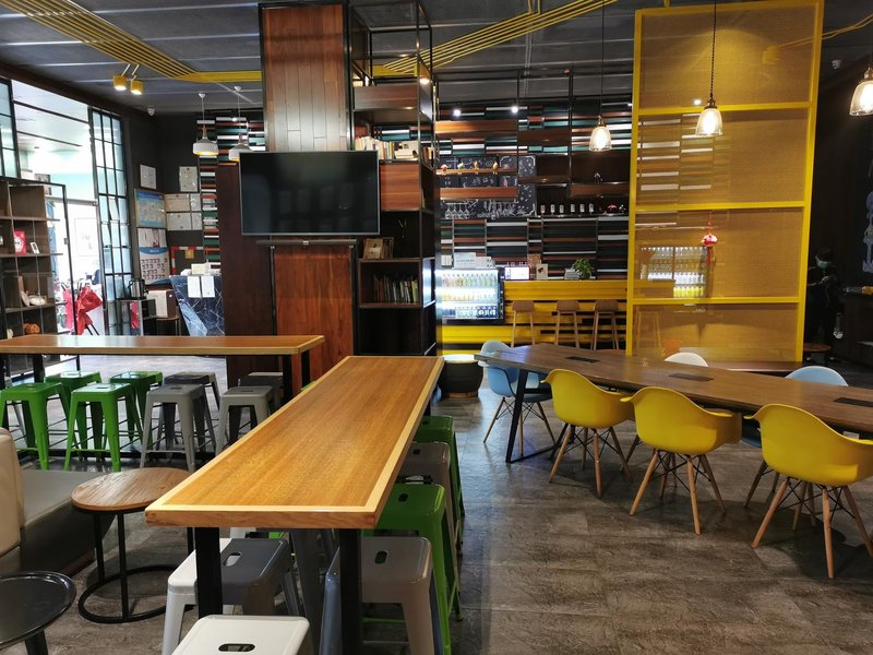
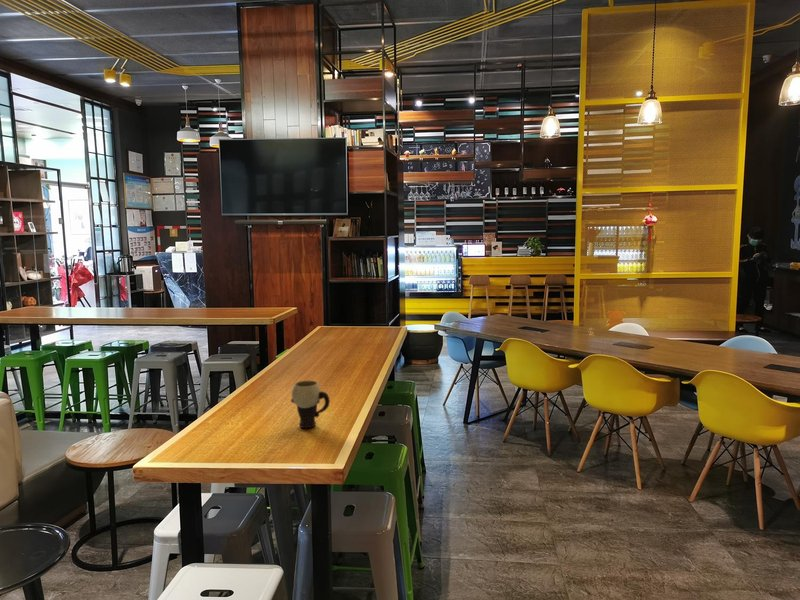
+ mug [290,380,331,429]
